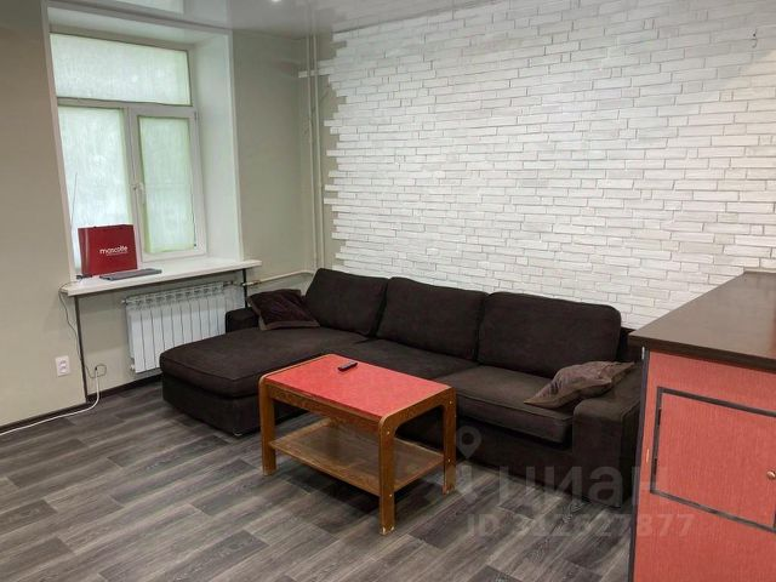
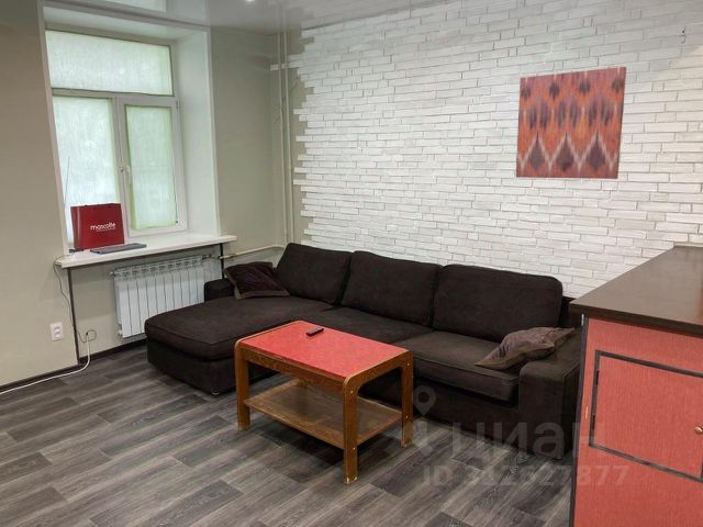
+ wall art [515,66,627,180]
